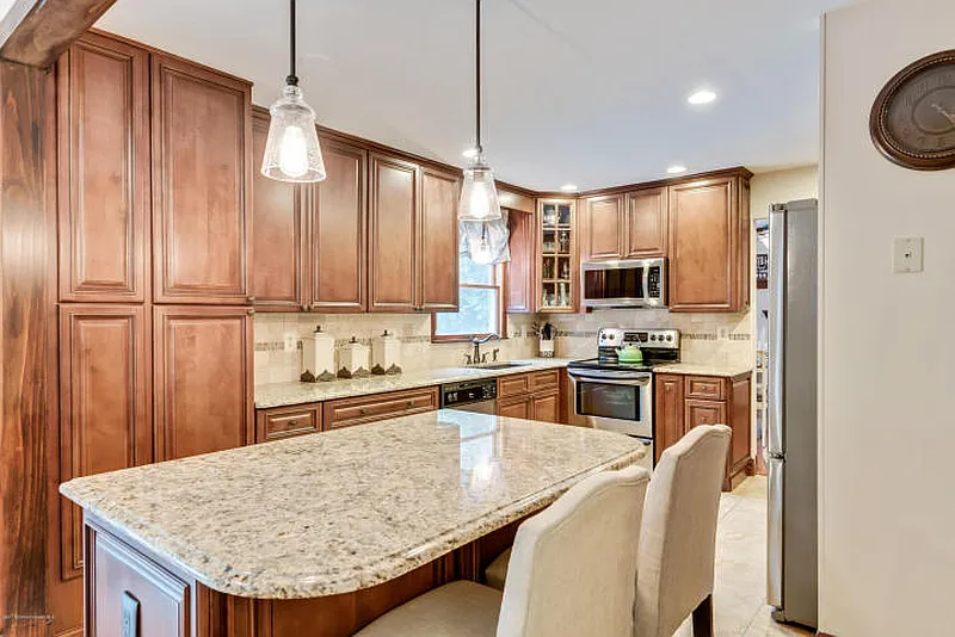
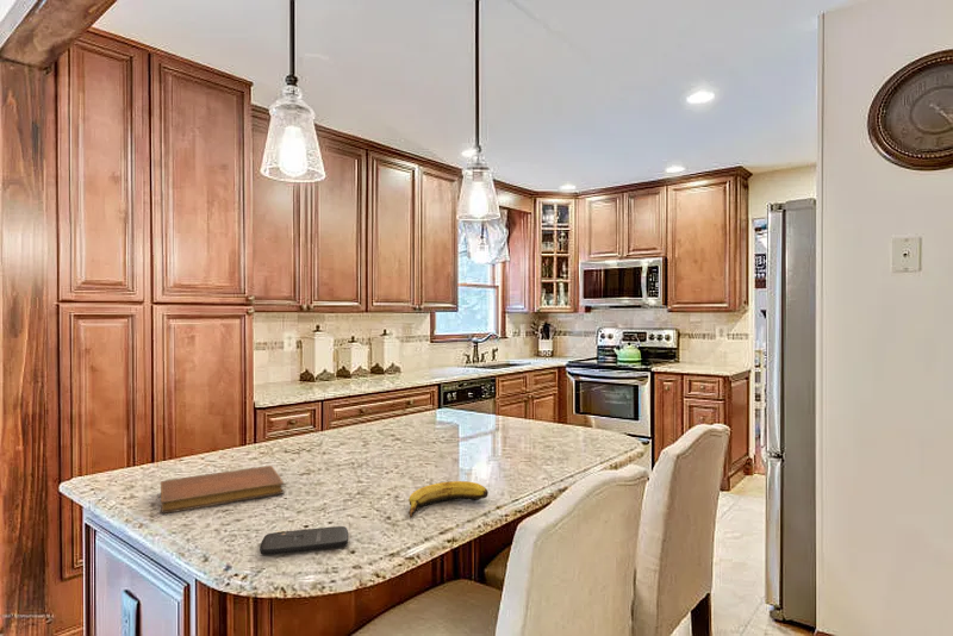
+ banana [407,480,490,519]
+ smartphone [259,525,349,556]
+ notebook [160,464,286,515]
